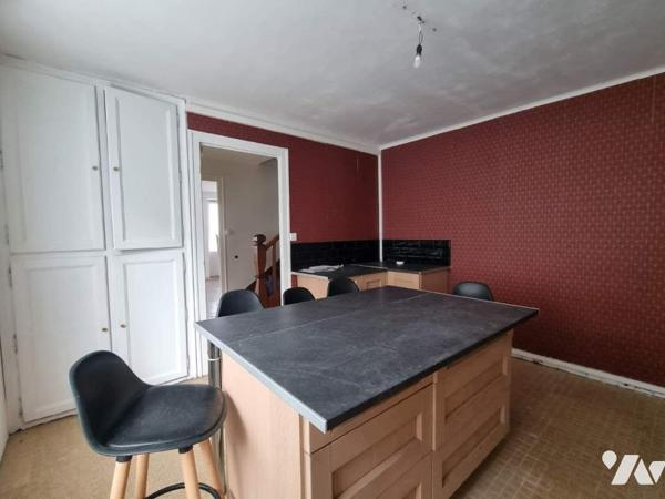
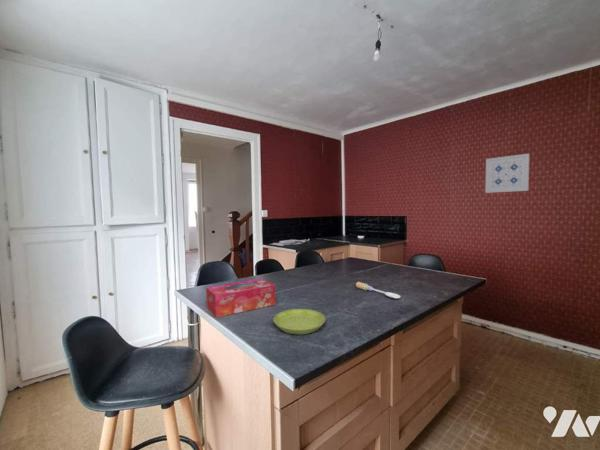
+ wall art [484,153,530,194]
+ tissue box [205,277,276,319]
+ spoon [355,281,402,300]
+ saucer [272,308,326,335]
